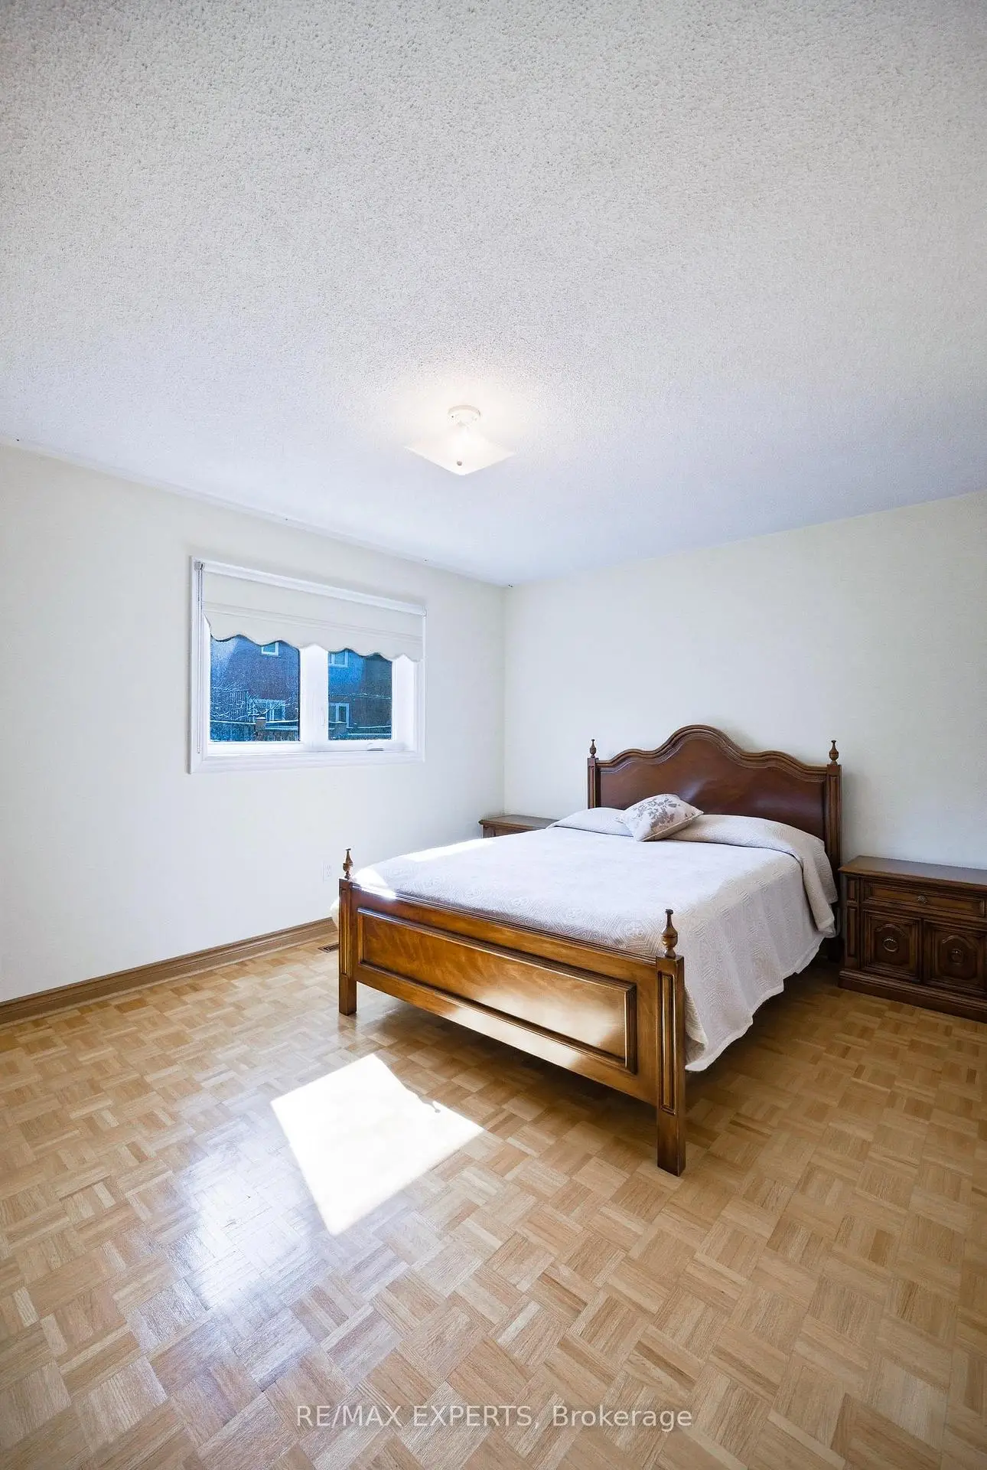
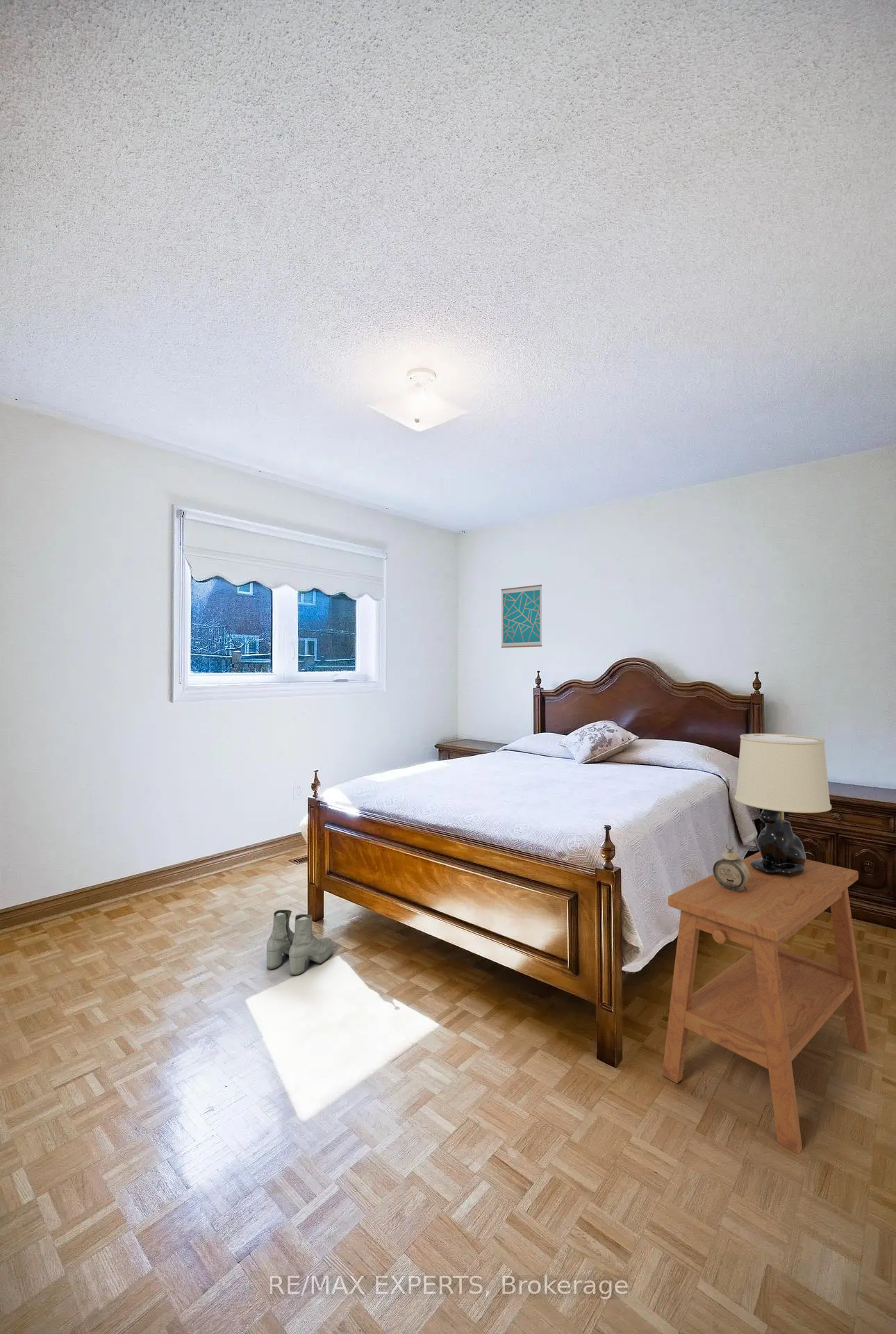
+ table lamp [734,733,832,875]
+ boots [266,909,333,976]
+ alarm clock [712,843,749,891]
+ wall art [501,584,542,648]
+ side table [661,851,870,1155]
